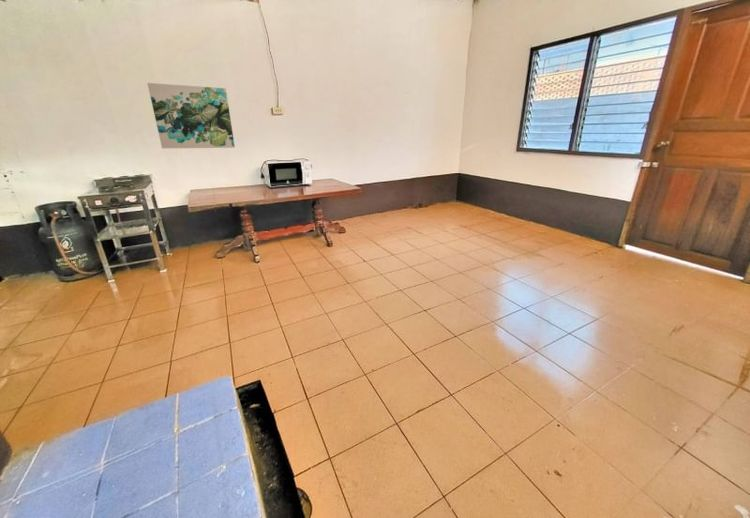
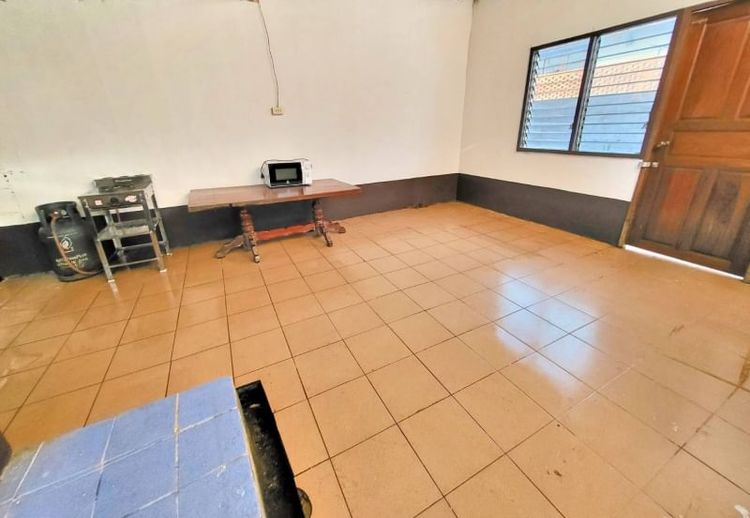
- wall art [146,82,236,149]
